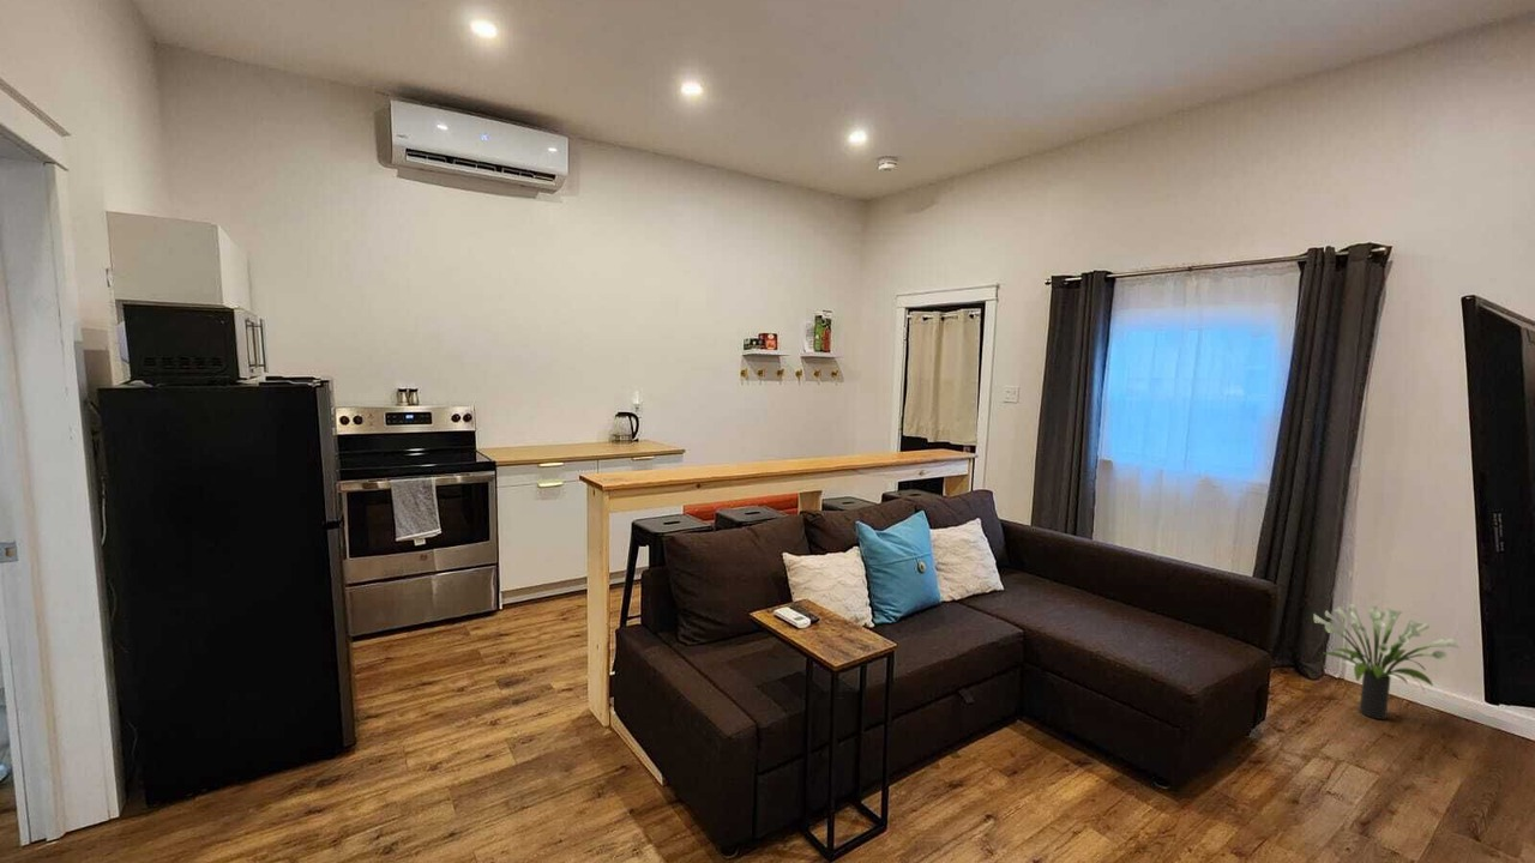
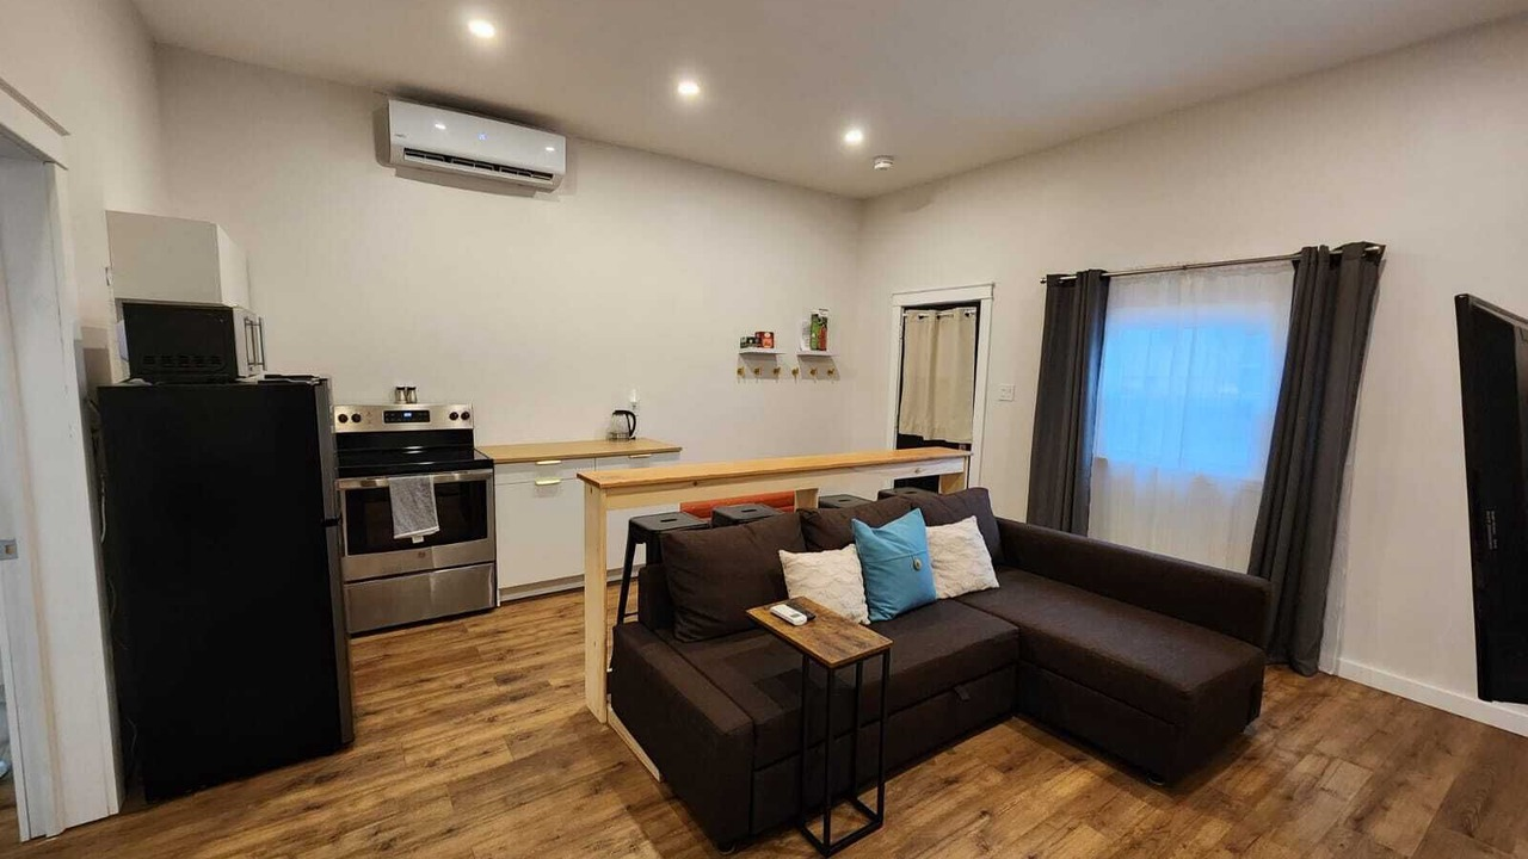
- potted plant [1312,603,1461,720]
